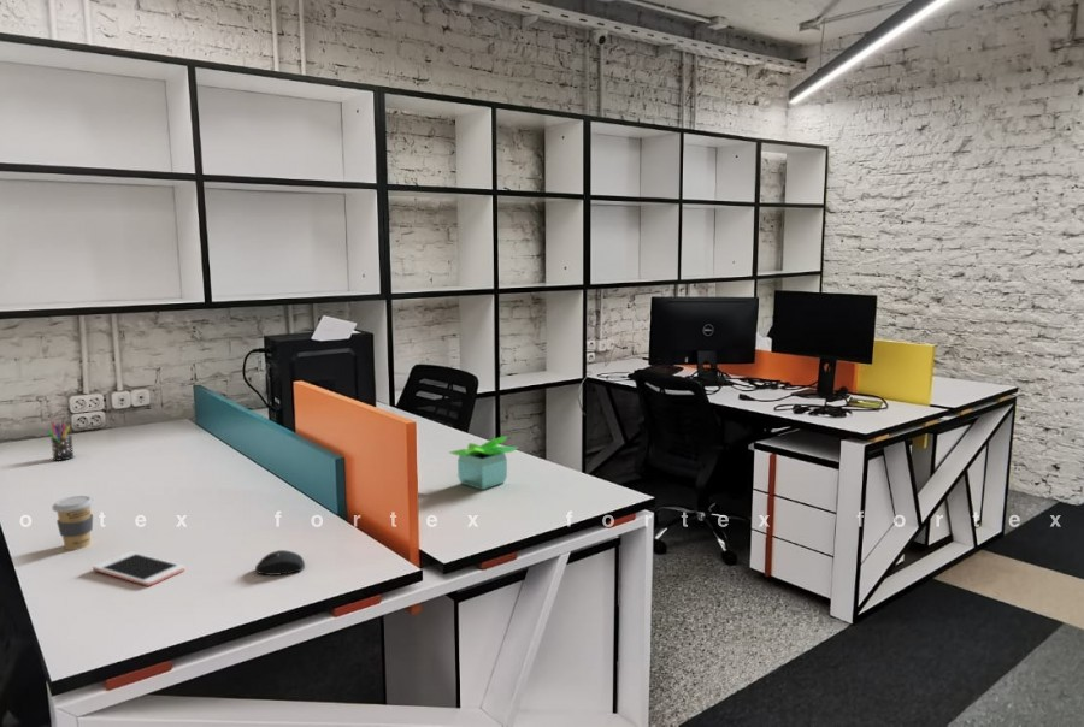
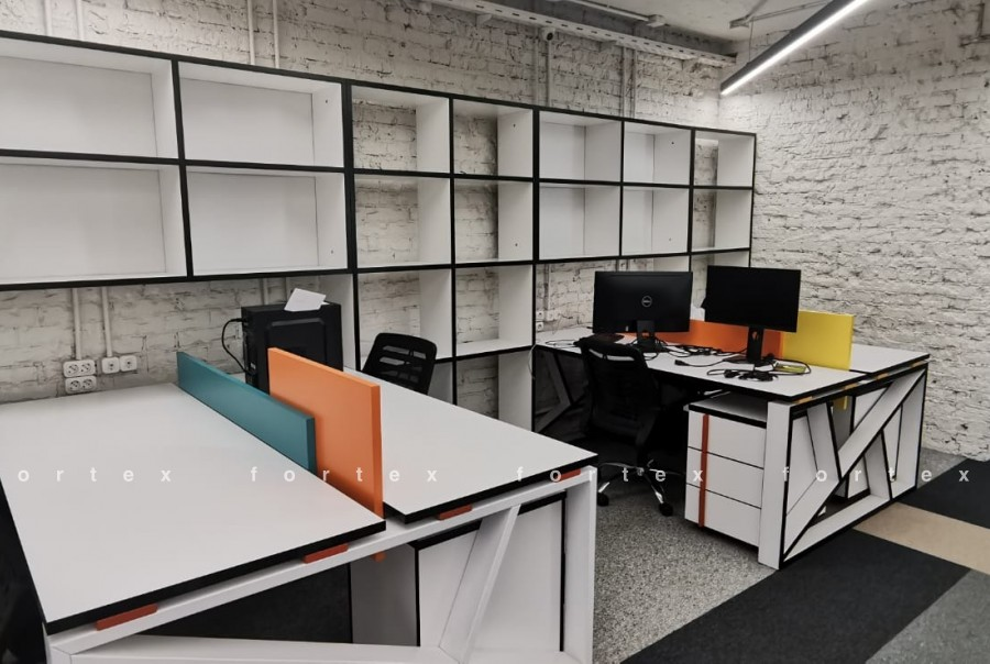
- pen holder [46,420,75,462]
- cell phone [92,550,185,587]
- mouse [254,549,306,577]
- potted plant [448,435,519,491]
- coffee cup [51,495,95,551]
